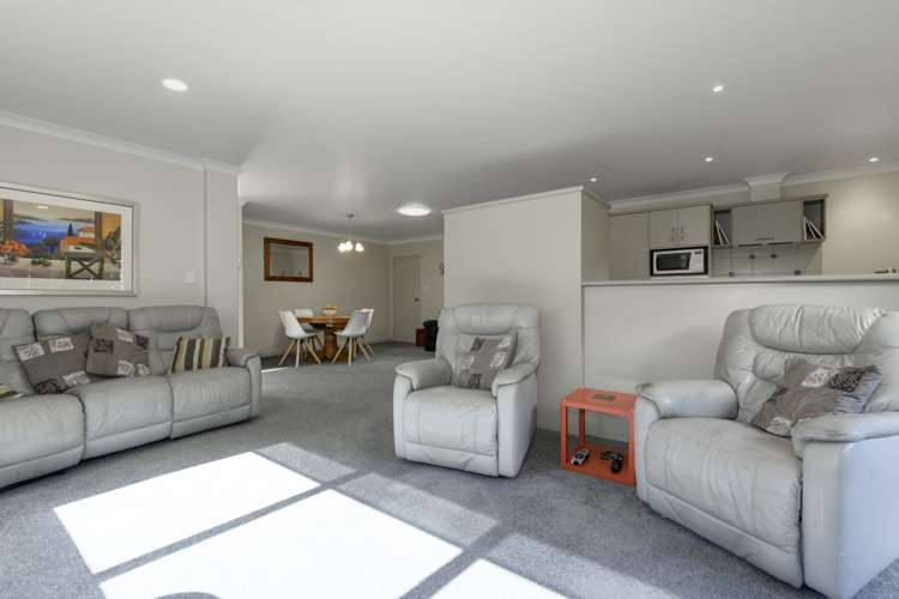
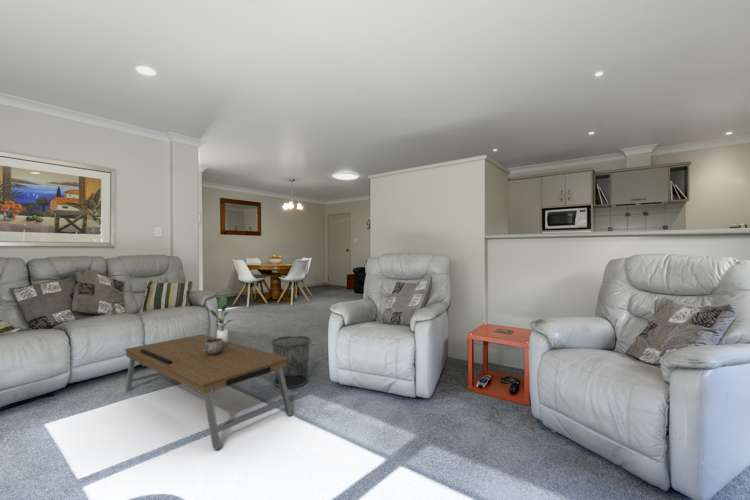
+ potted plant [208,295,233,343]
+ coffee table [124,333,294,451]
+ waste bin [270,335,312,389]
+ decorative bowl [203,337,227,355]
